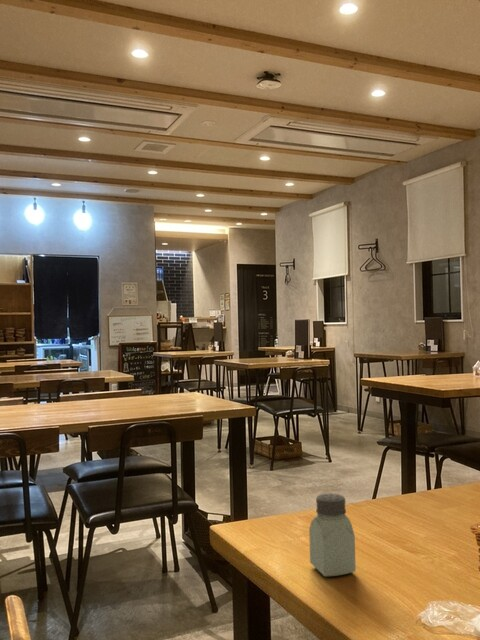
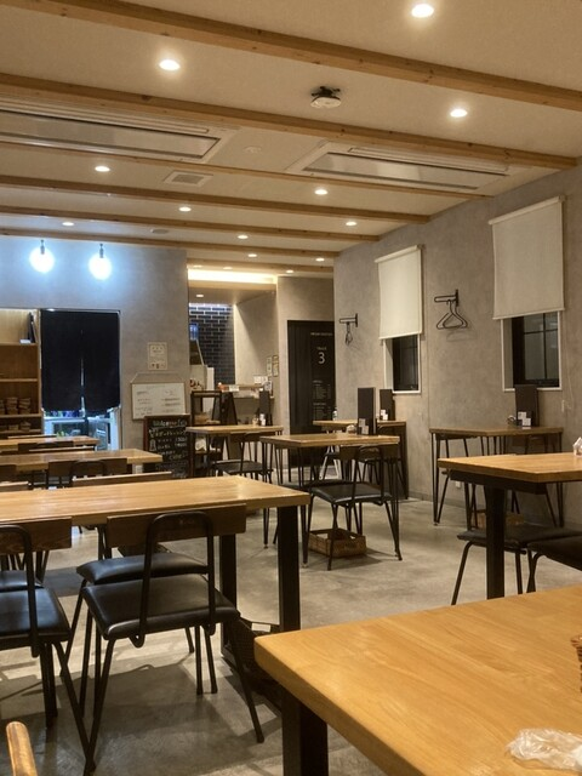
- saltshaker [308,492,357,578]
